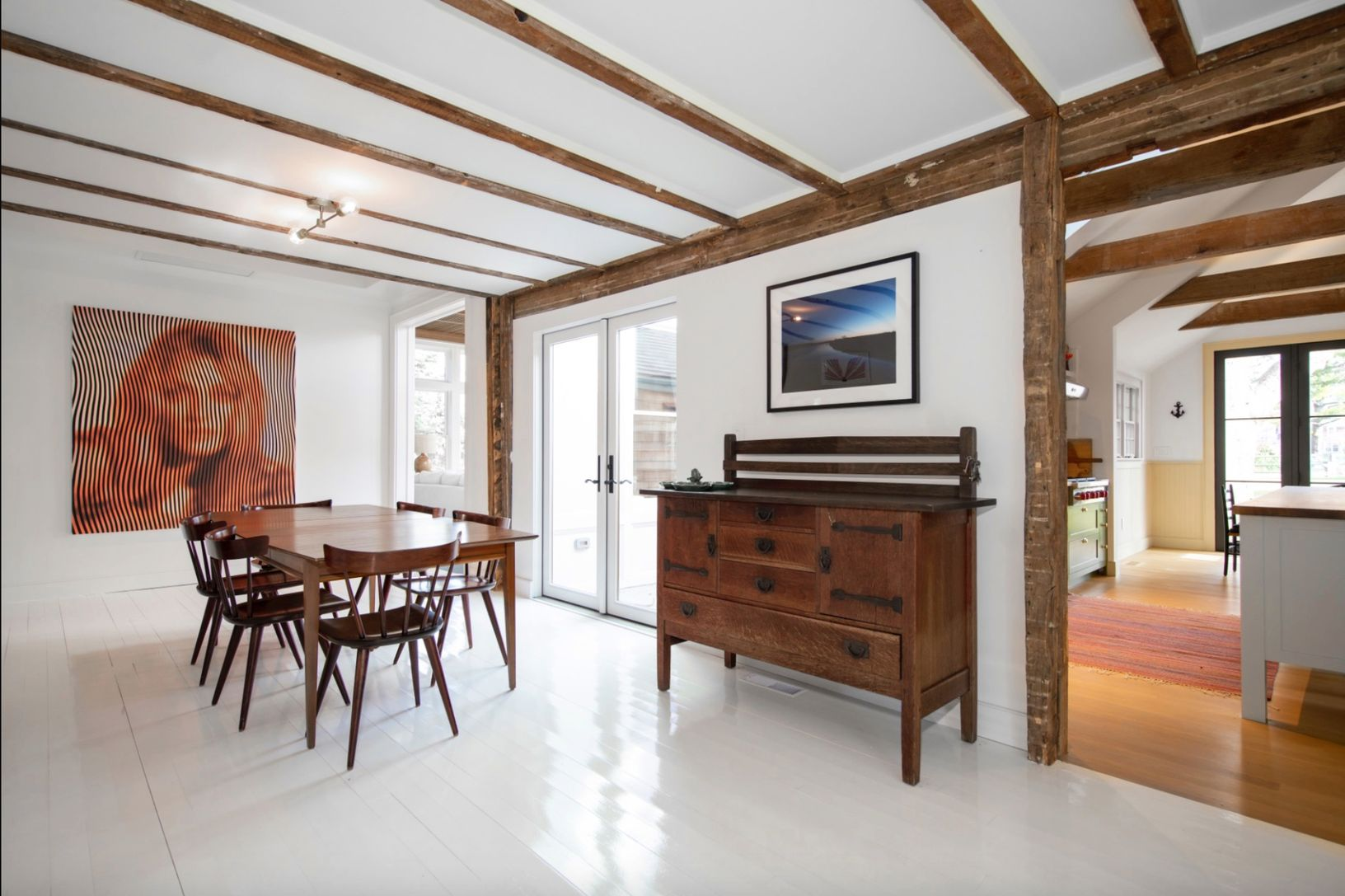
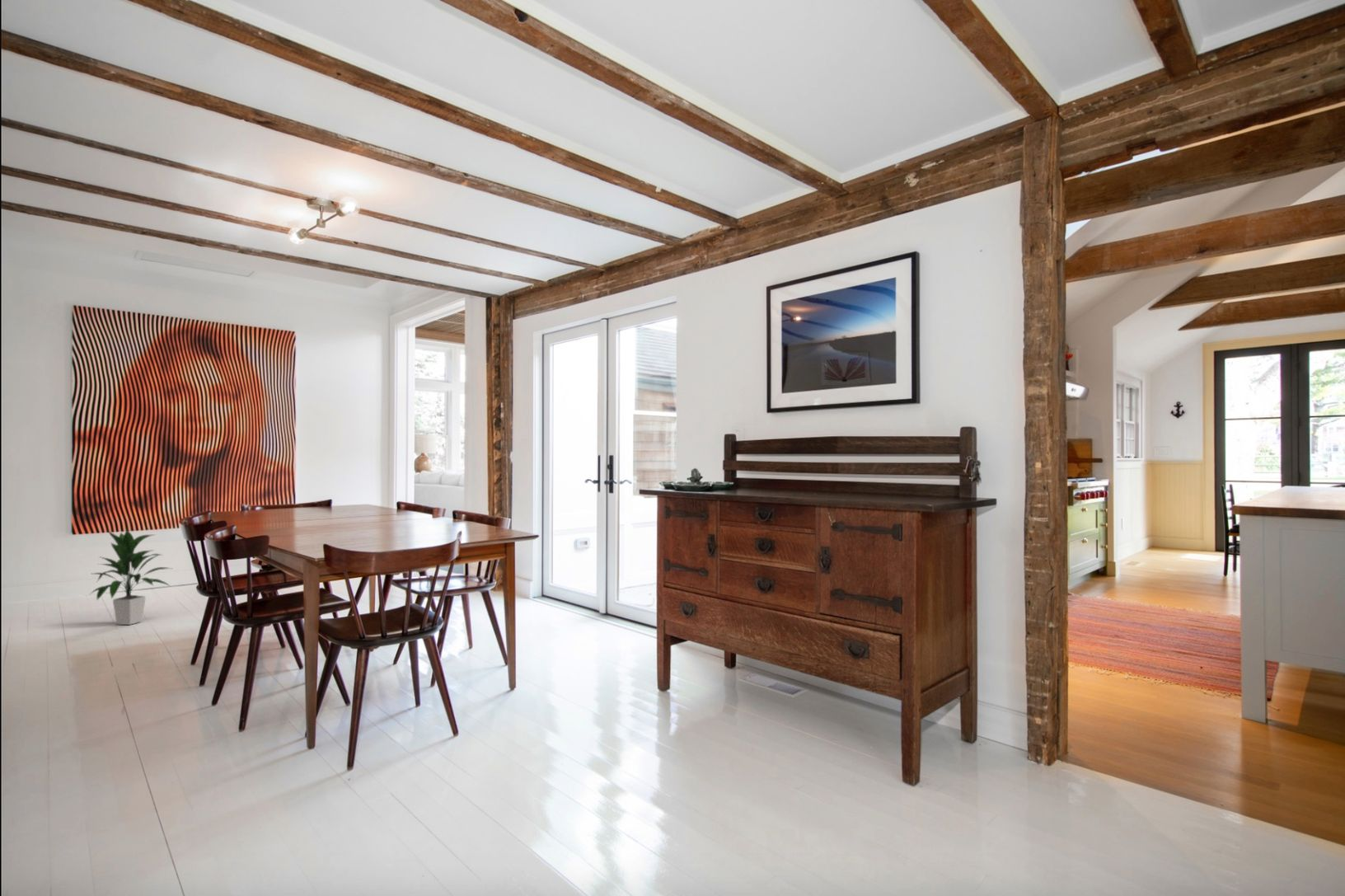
+ indoor plant [87,528,172,626]
